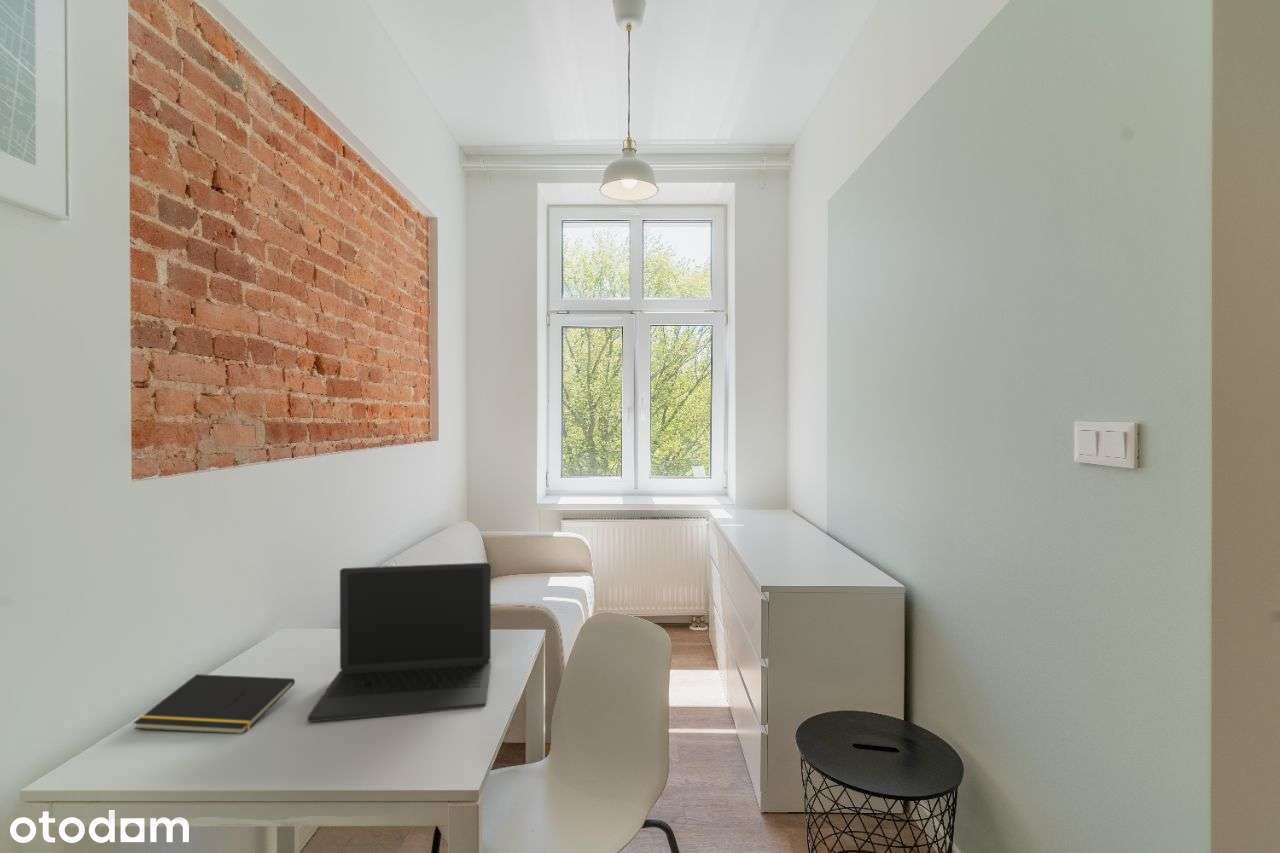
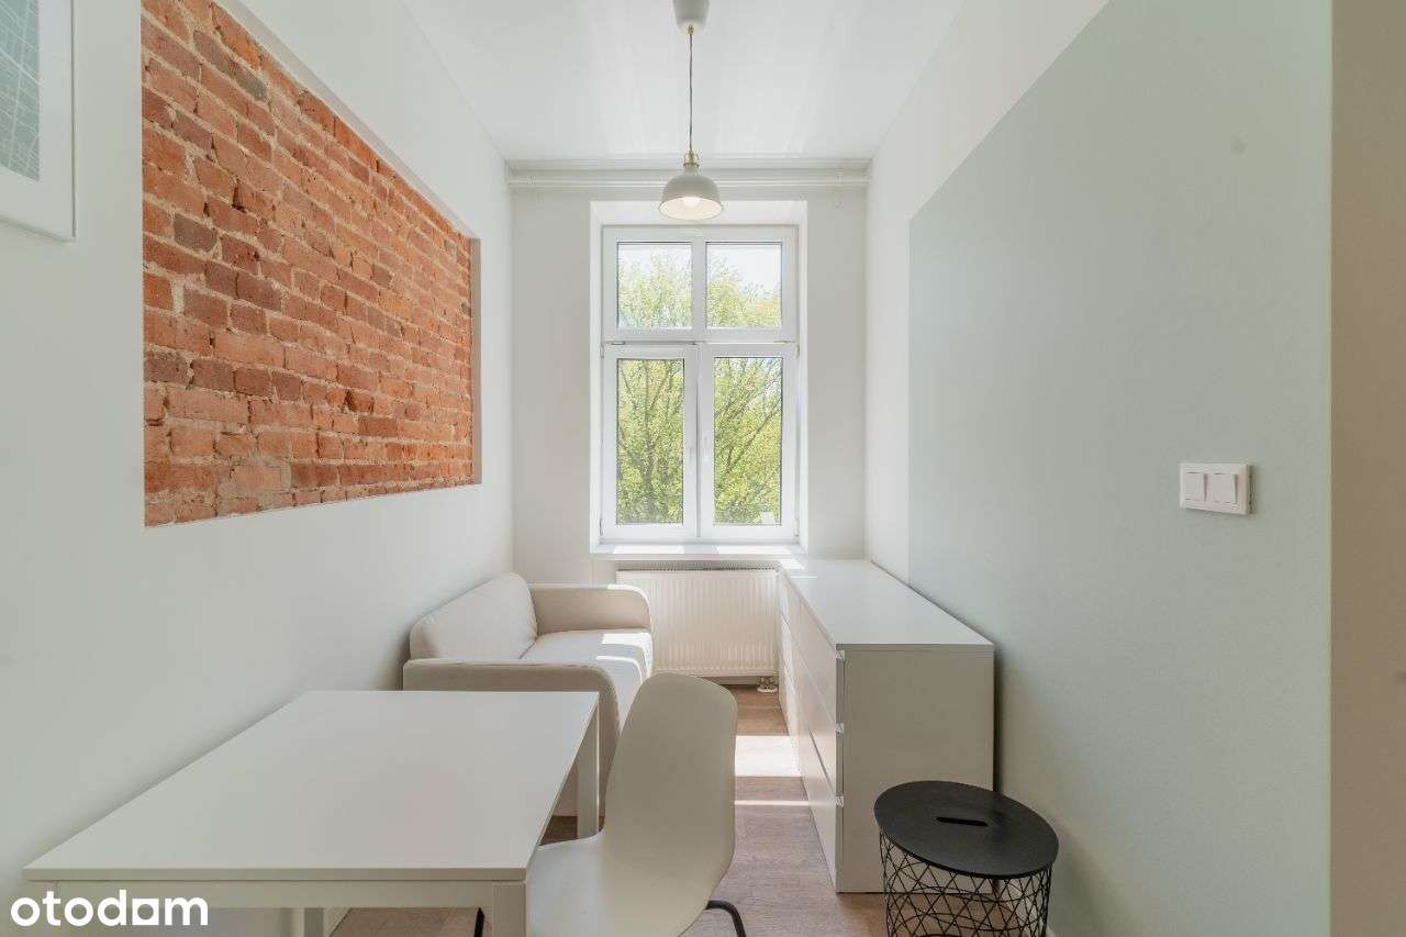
- notepad [133,673,296,735]
- laptop [307,562,492,723]
